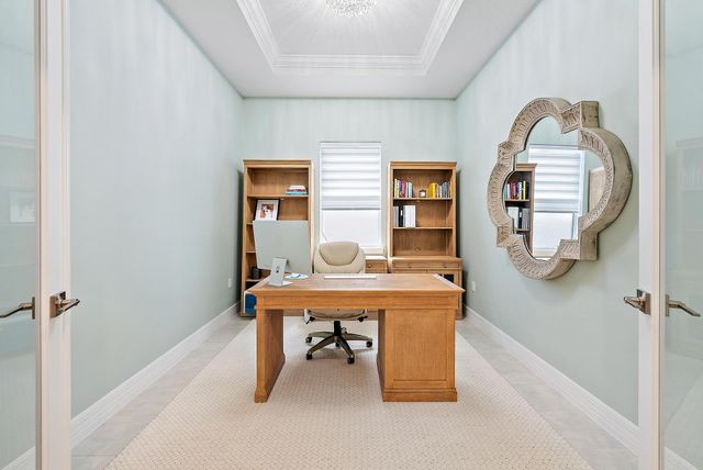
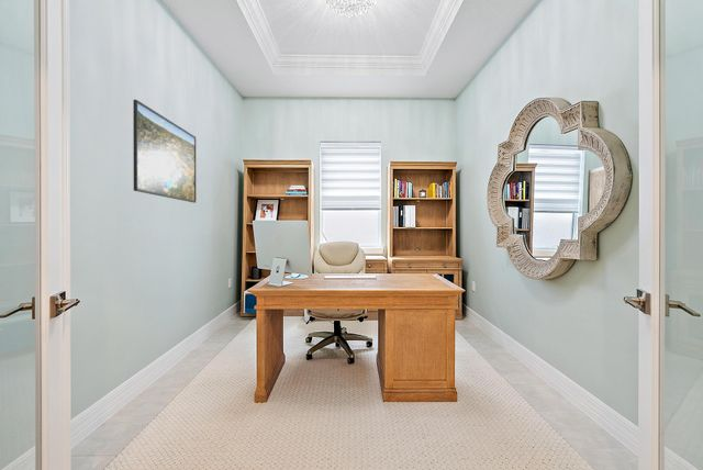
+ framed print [132,99,197,204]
